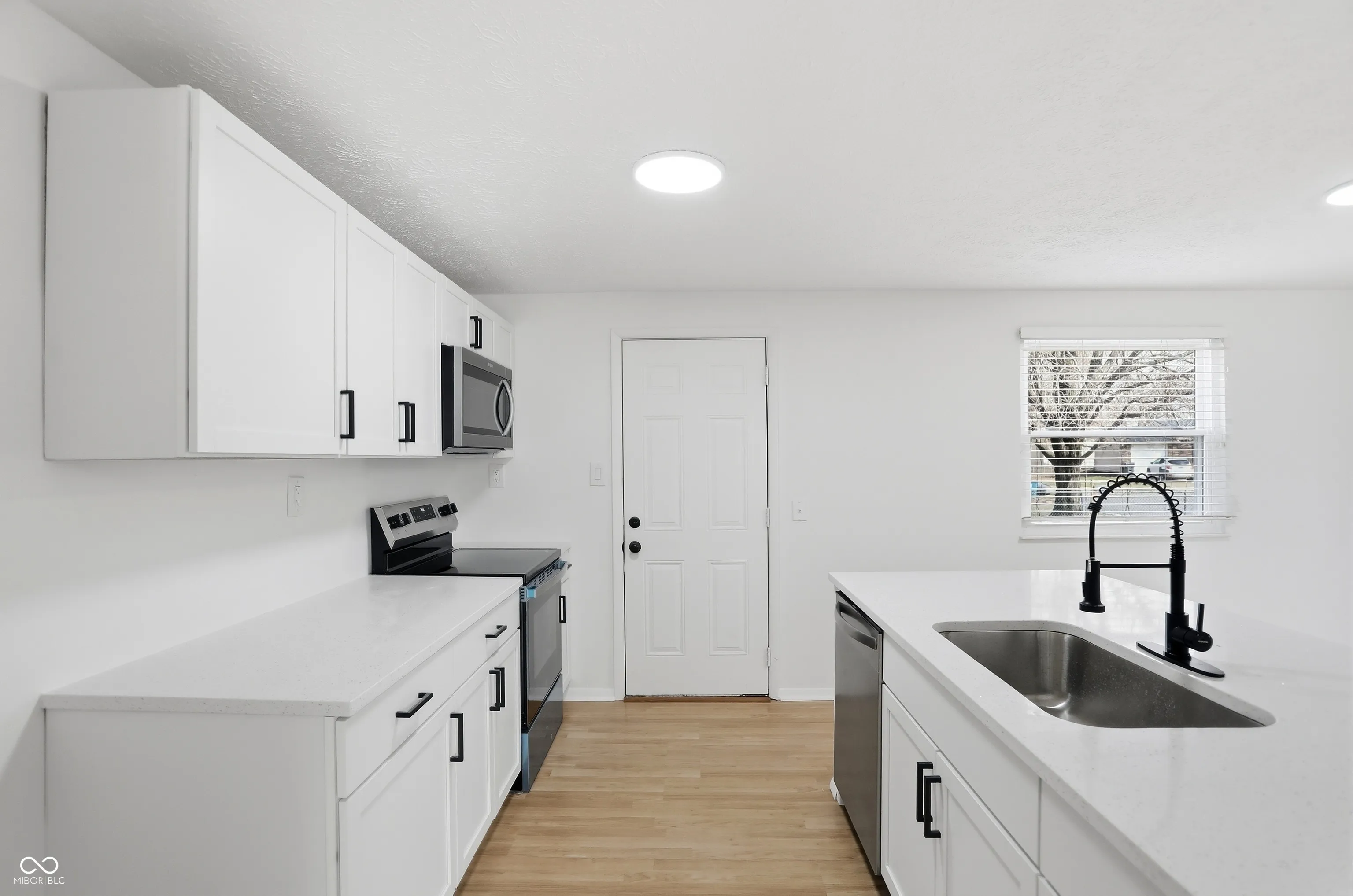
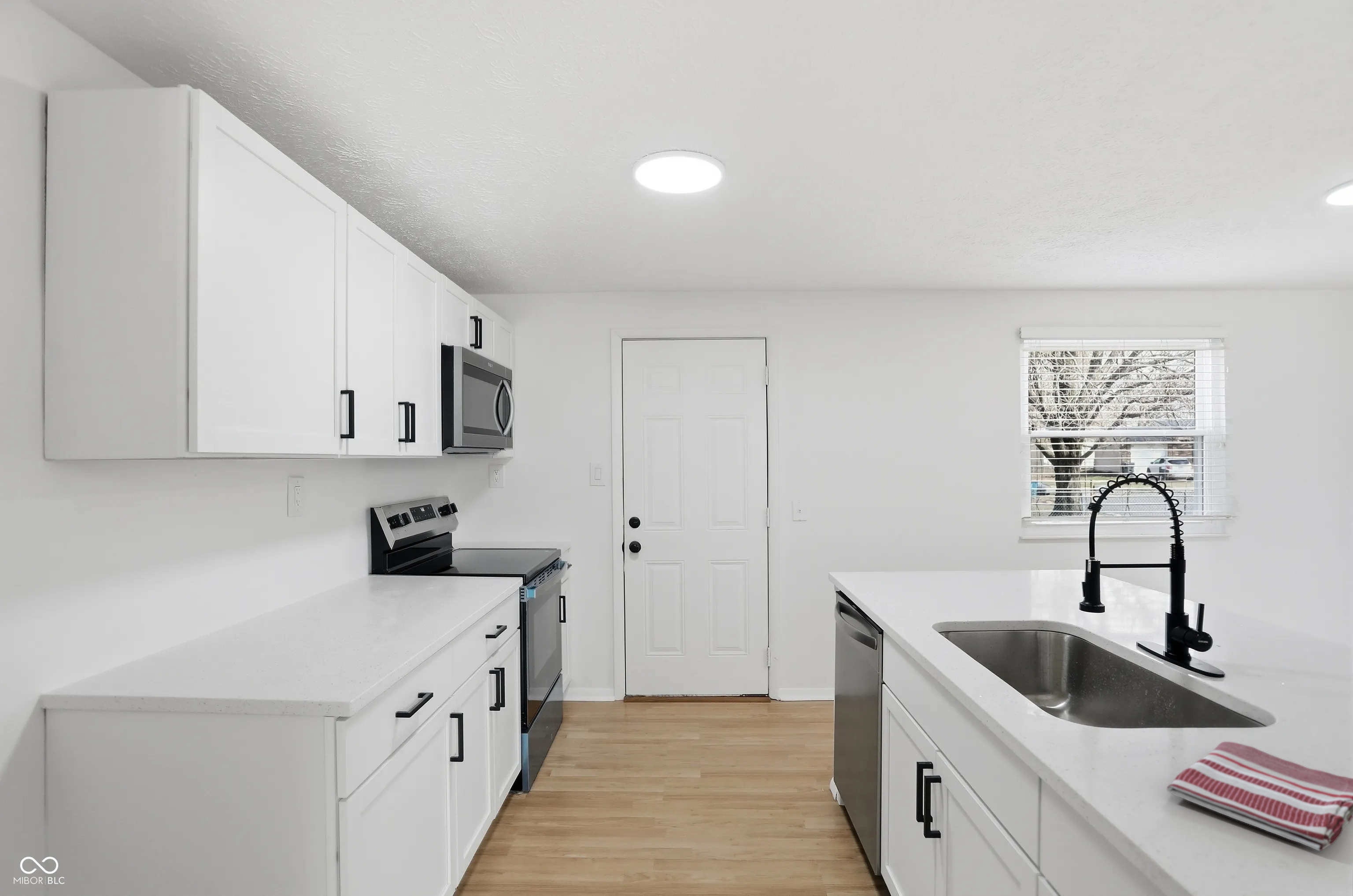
+ dish towel [1166,741,1353,852]
